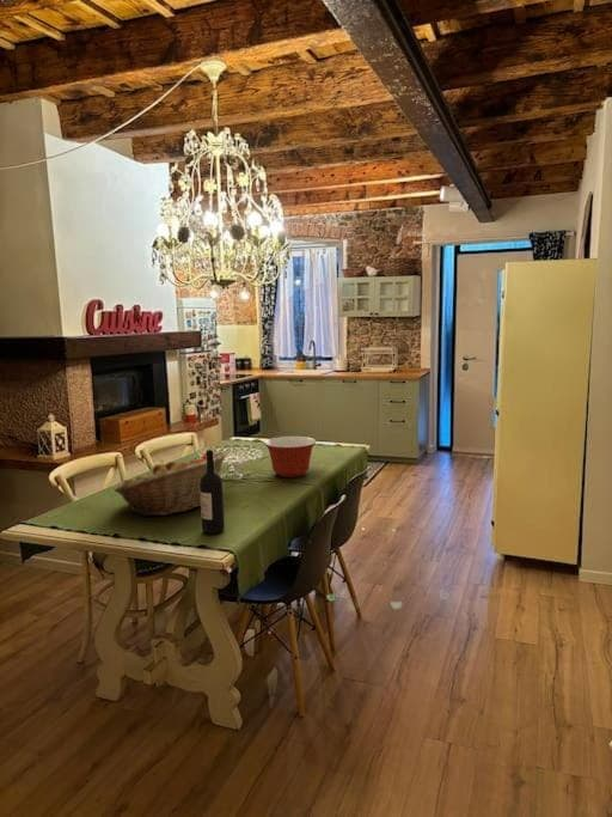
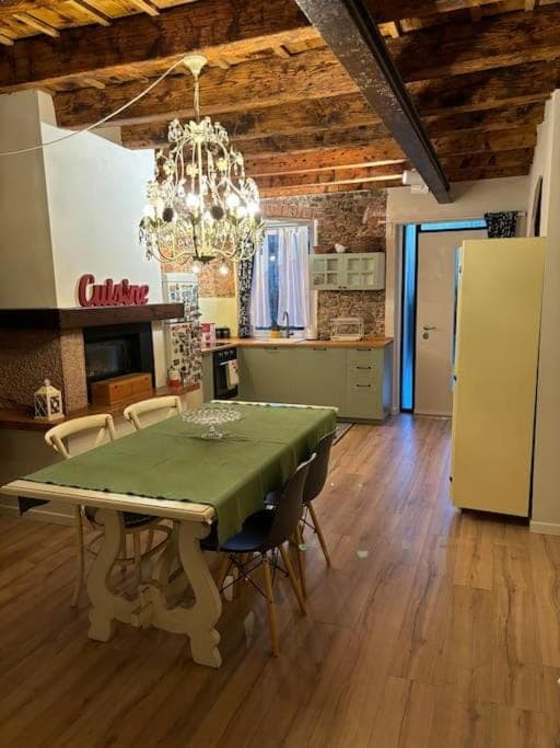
- wine bottle [200,449,226,535]
- fruit basket [112,450,230,518]
- mixing bowl [263,435,317,478]
